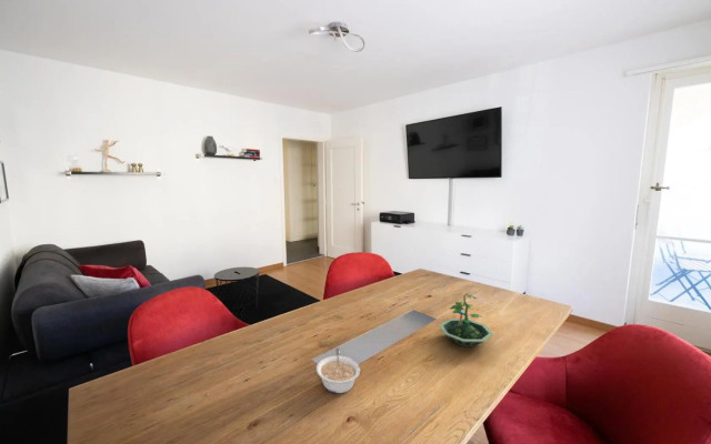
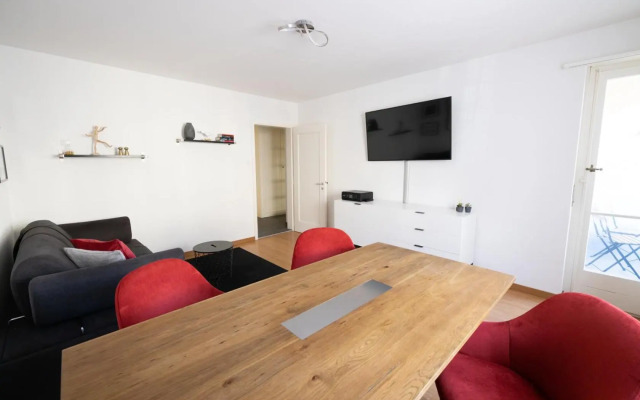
- legume [316,346,361,394]
- terrarium [438,293,494,347]
